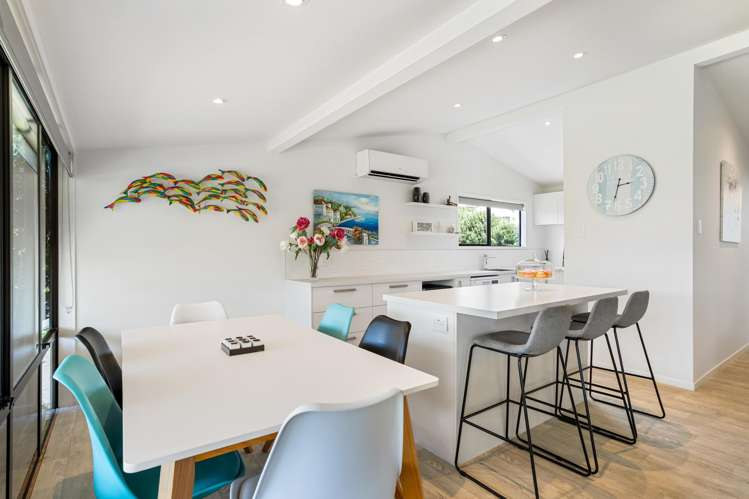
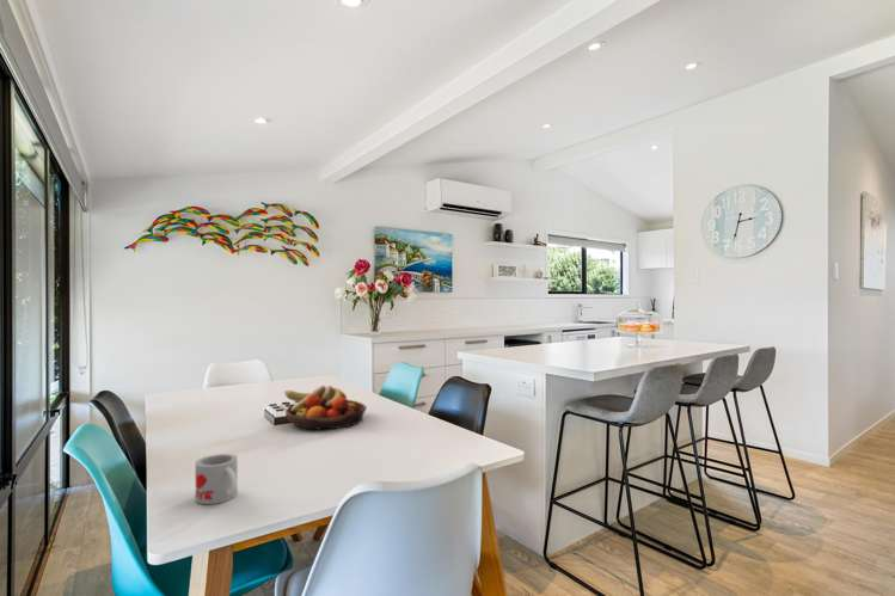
+ mug [195,453,239,505]
+ fruit bowl [283,385,368,431]
